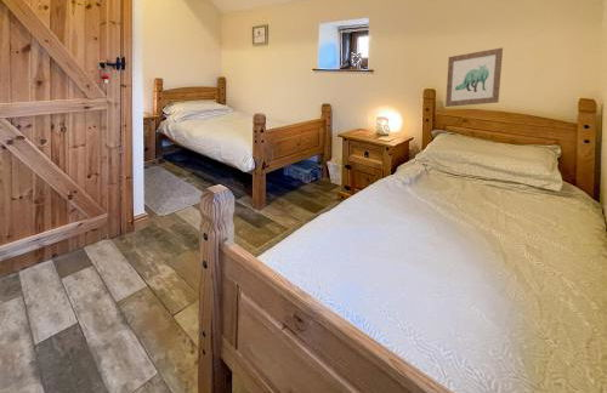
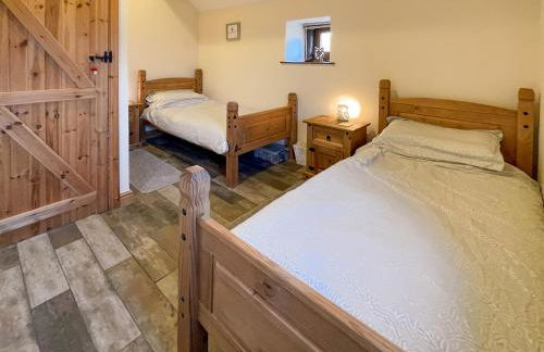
- wall art [444,47,504,108]
